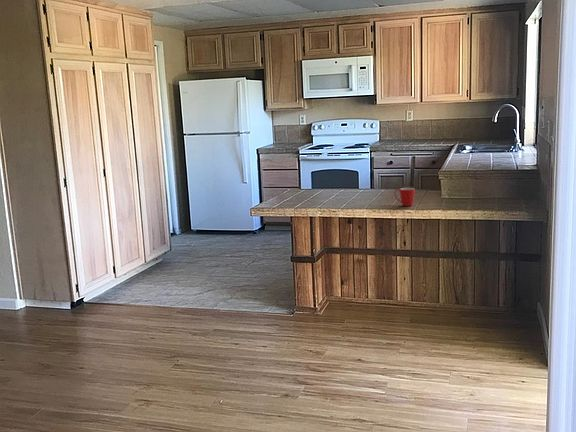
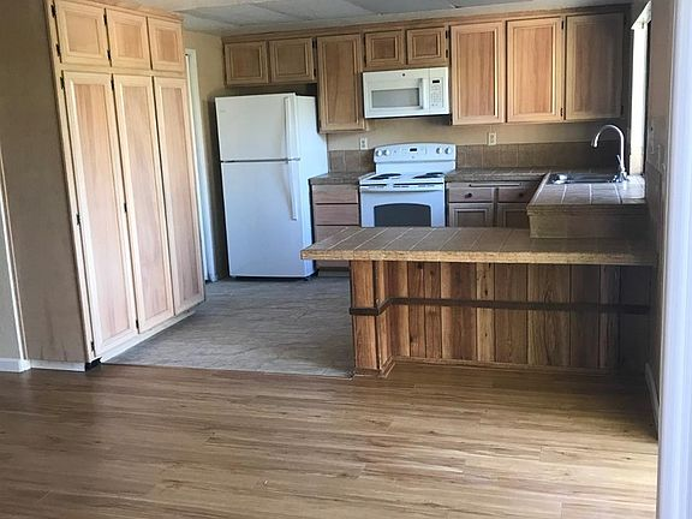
- mug [393,187,416,207]
